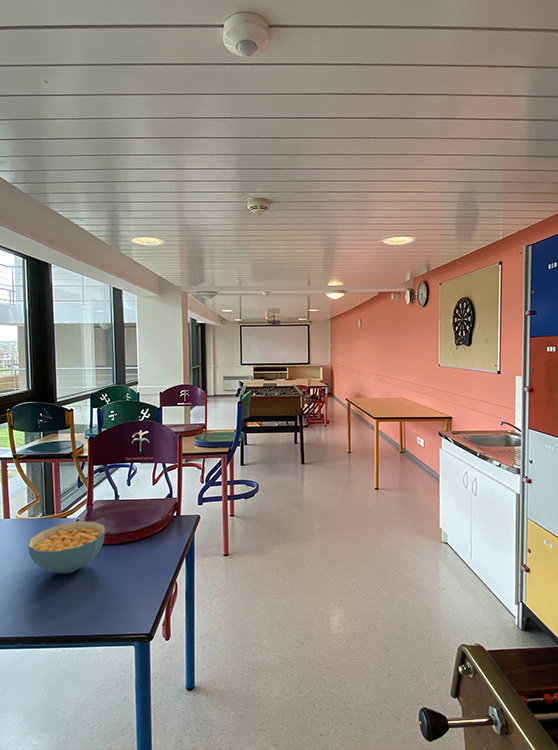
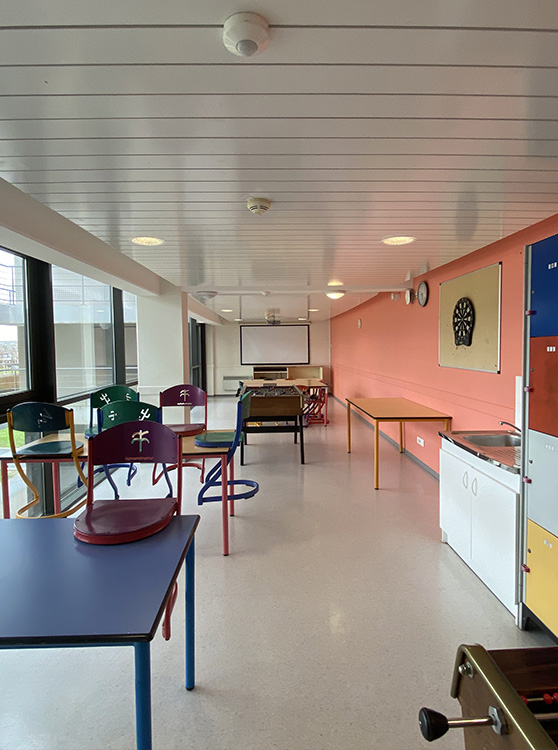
- cereal bowl [27,521,106,575]
